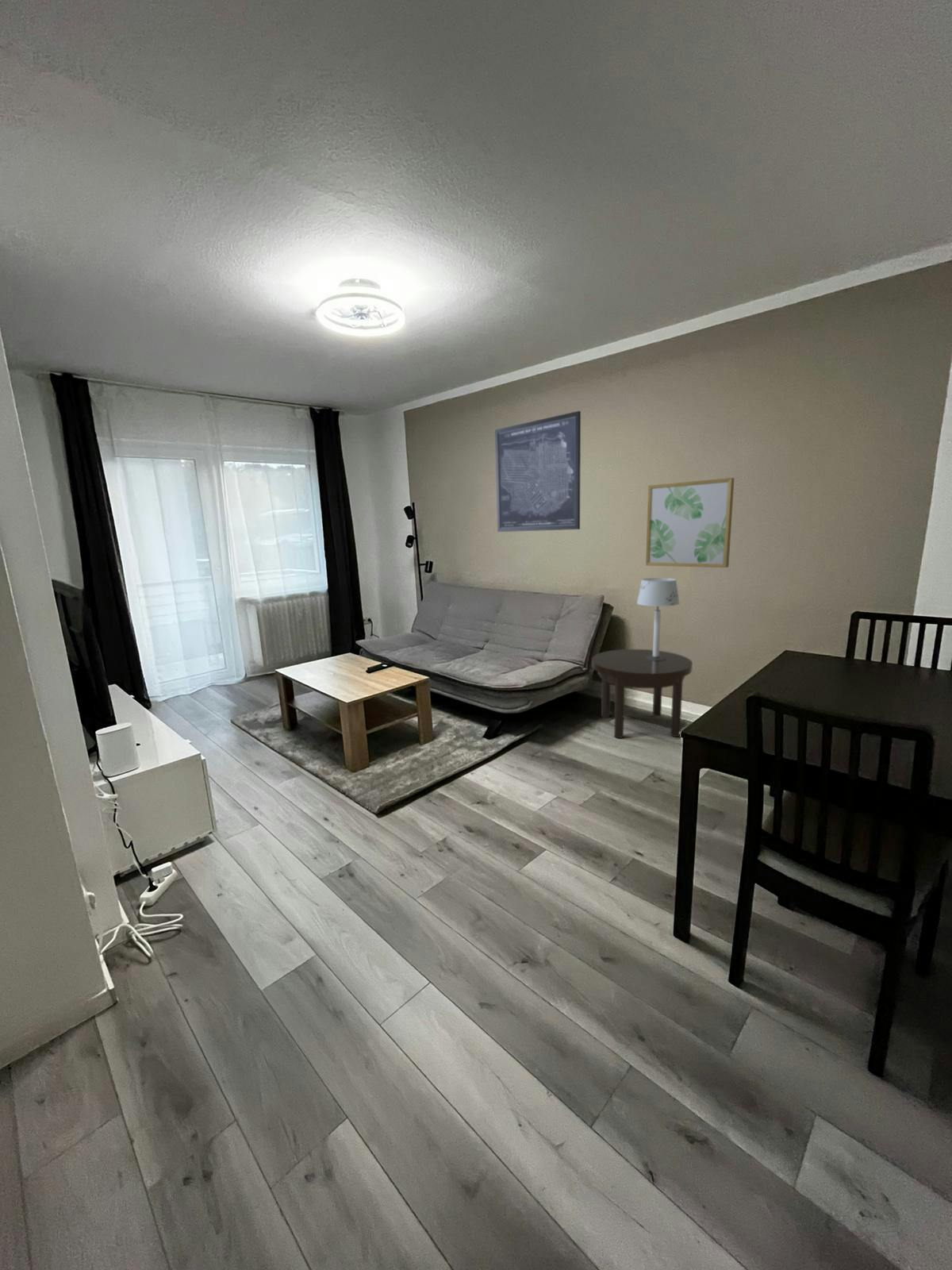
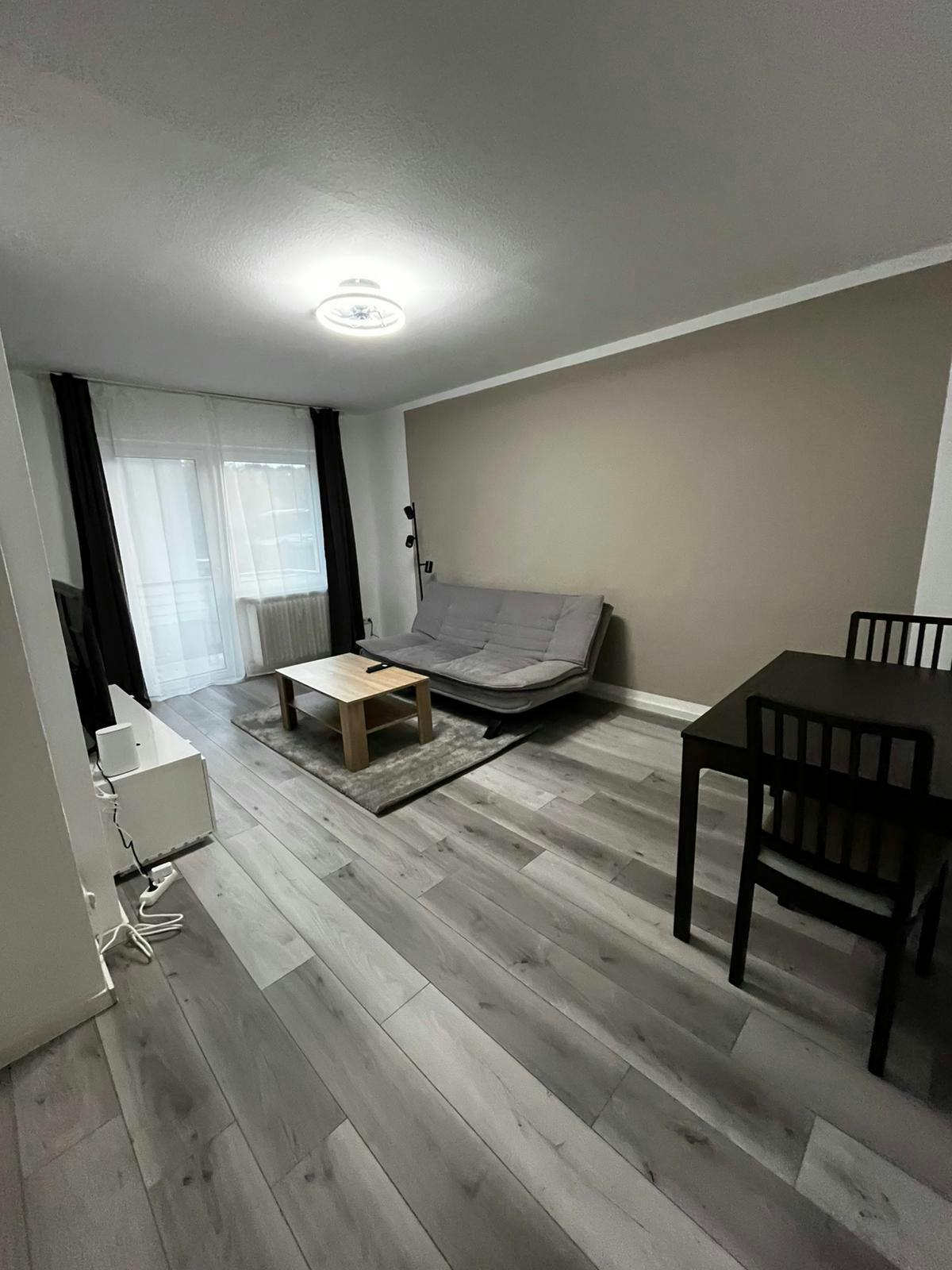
- table lamp [636,577,681,660]
- wall art [494,410,582,533]
- wall art [645,477,735,568]
- side table [591,648,693,739]
